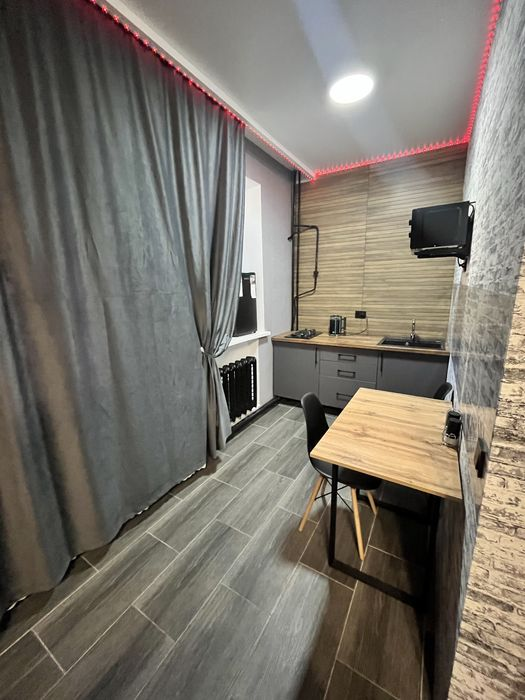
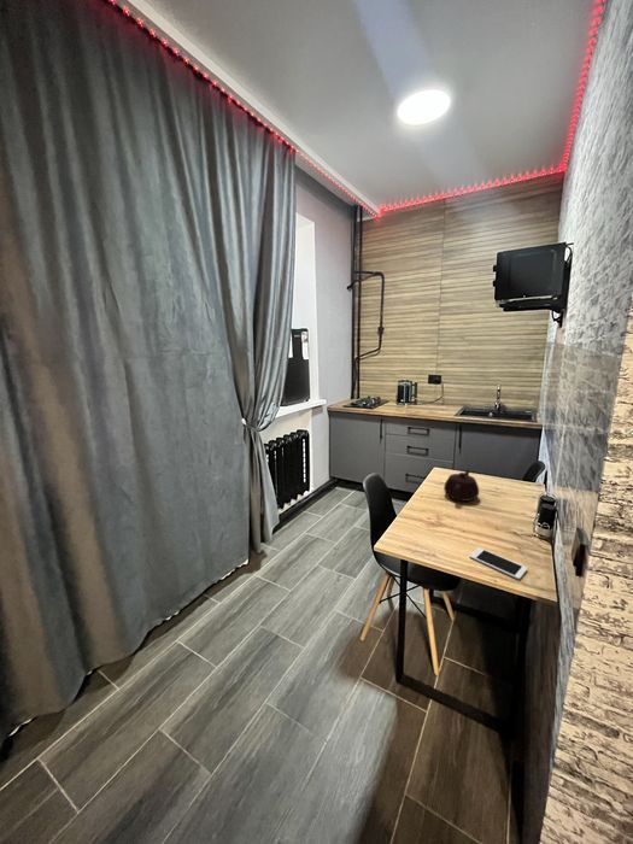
+ cell phone [469,546,528,580]
+ teapot [442,469,480,503]
